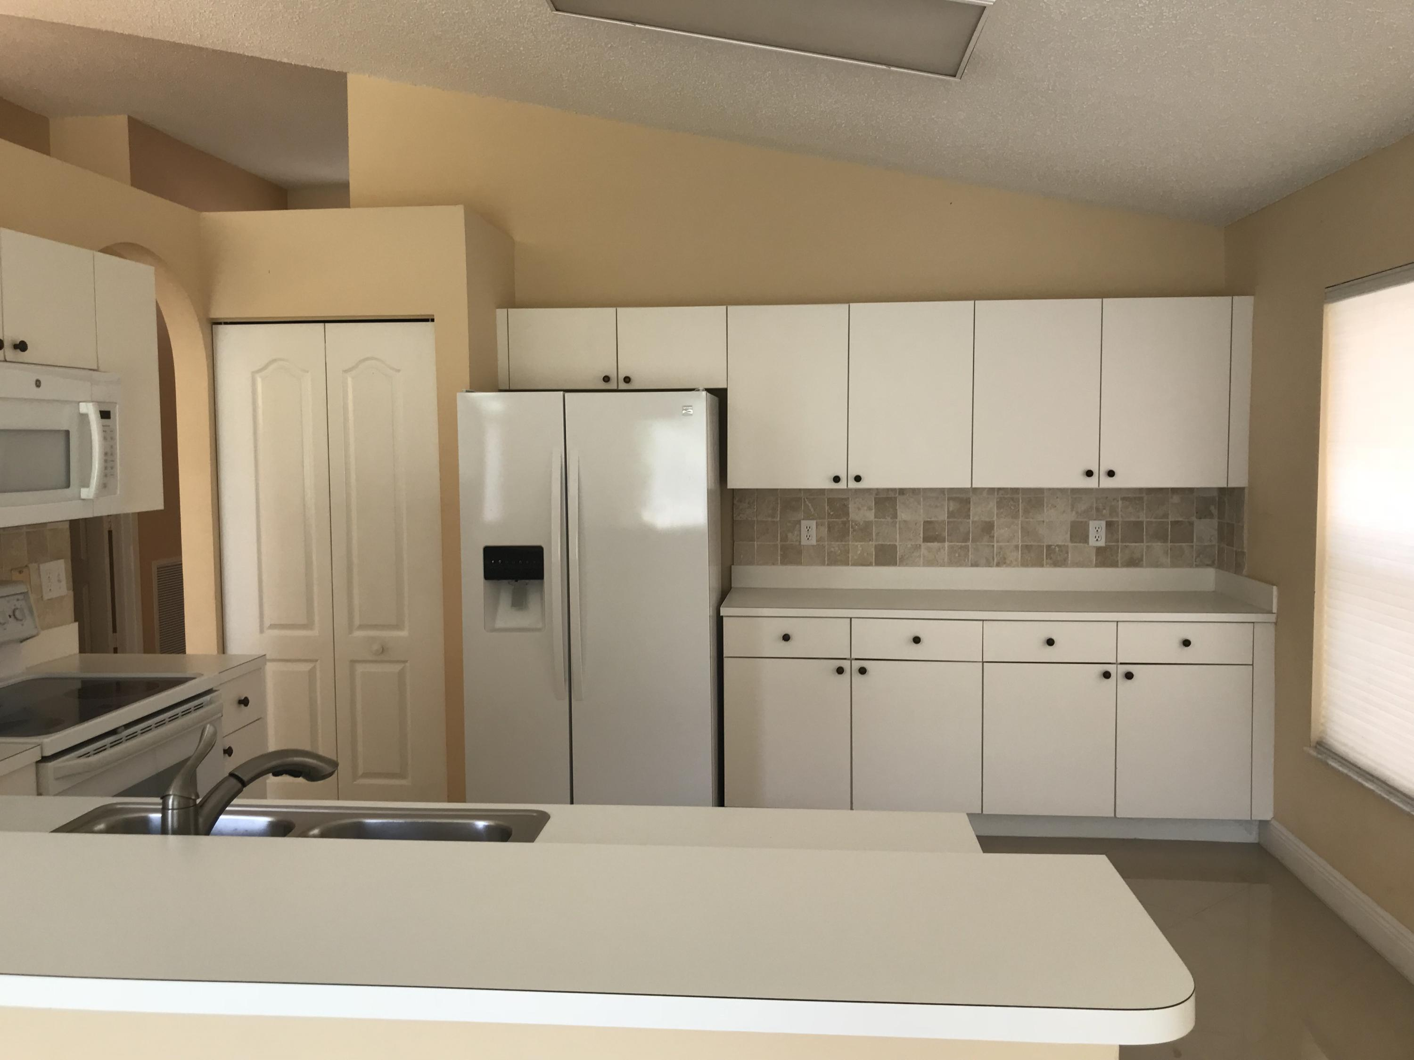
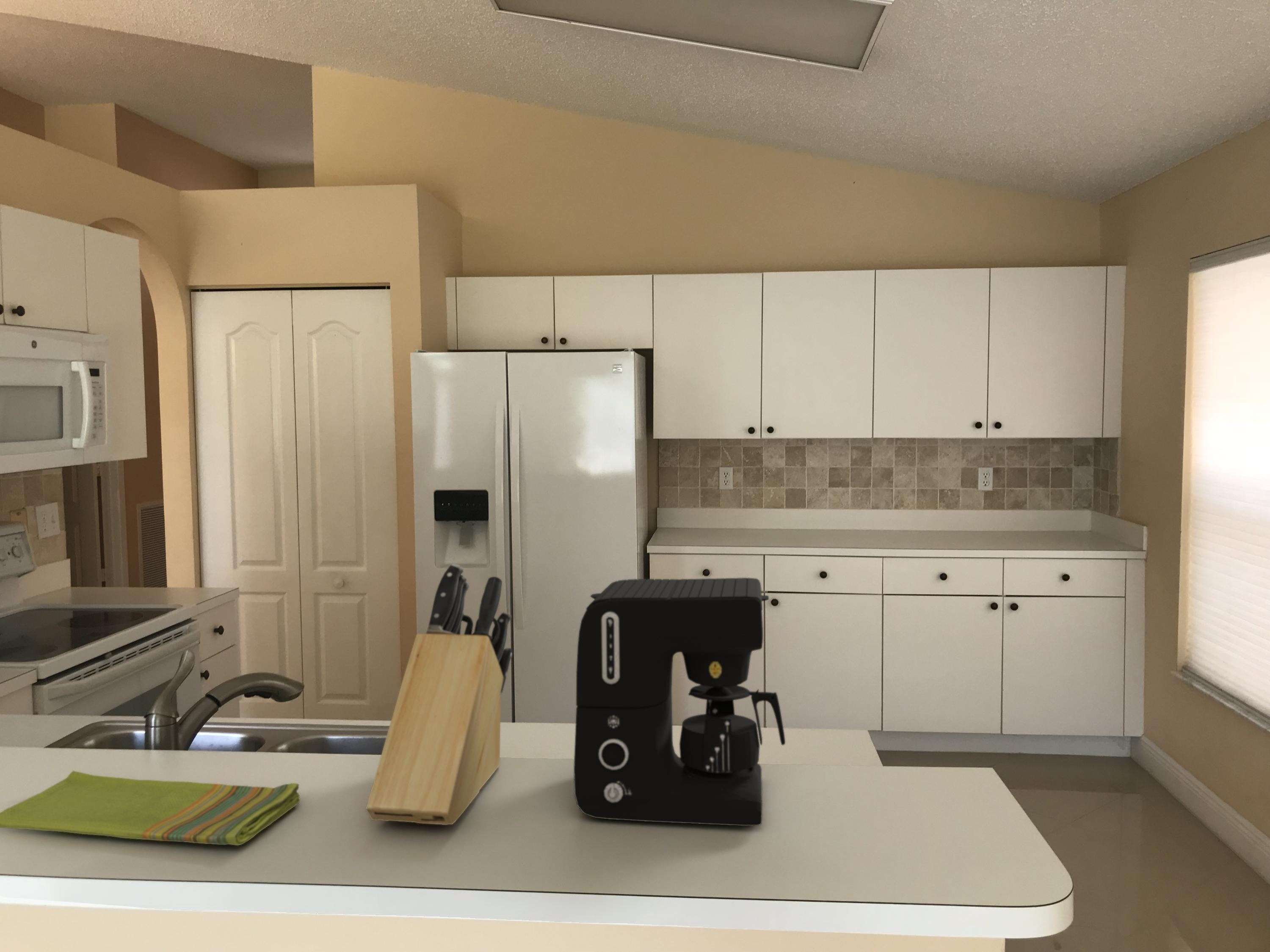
+ coffee maker [573,577,786,826]
+ dish towel [0,770,301,846]
+ knife block [365,563,513,825]
